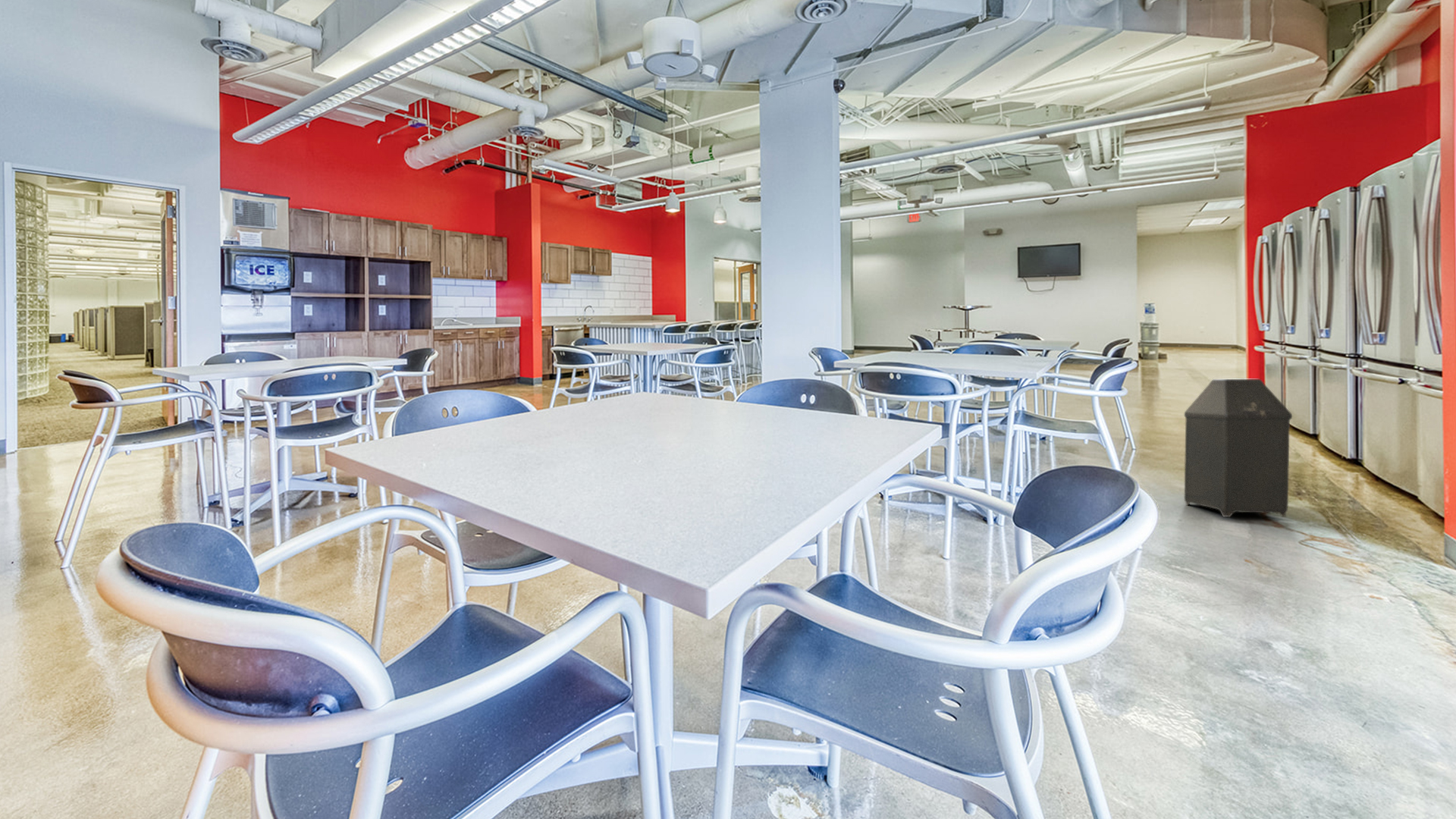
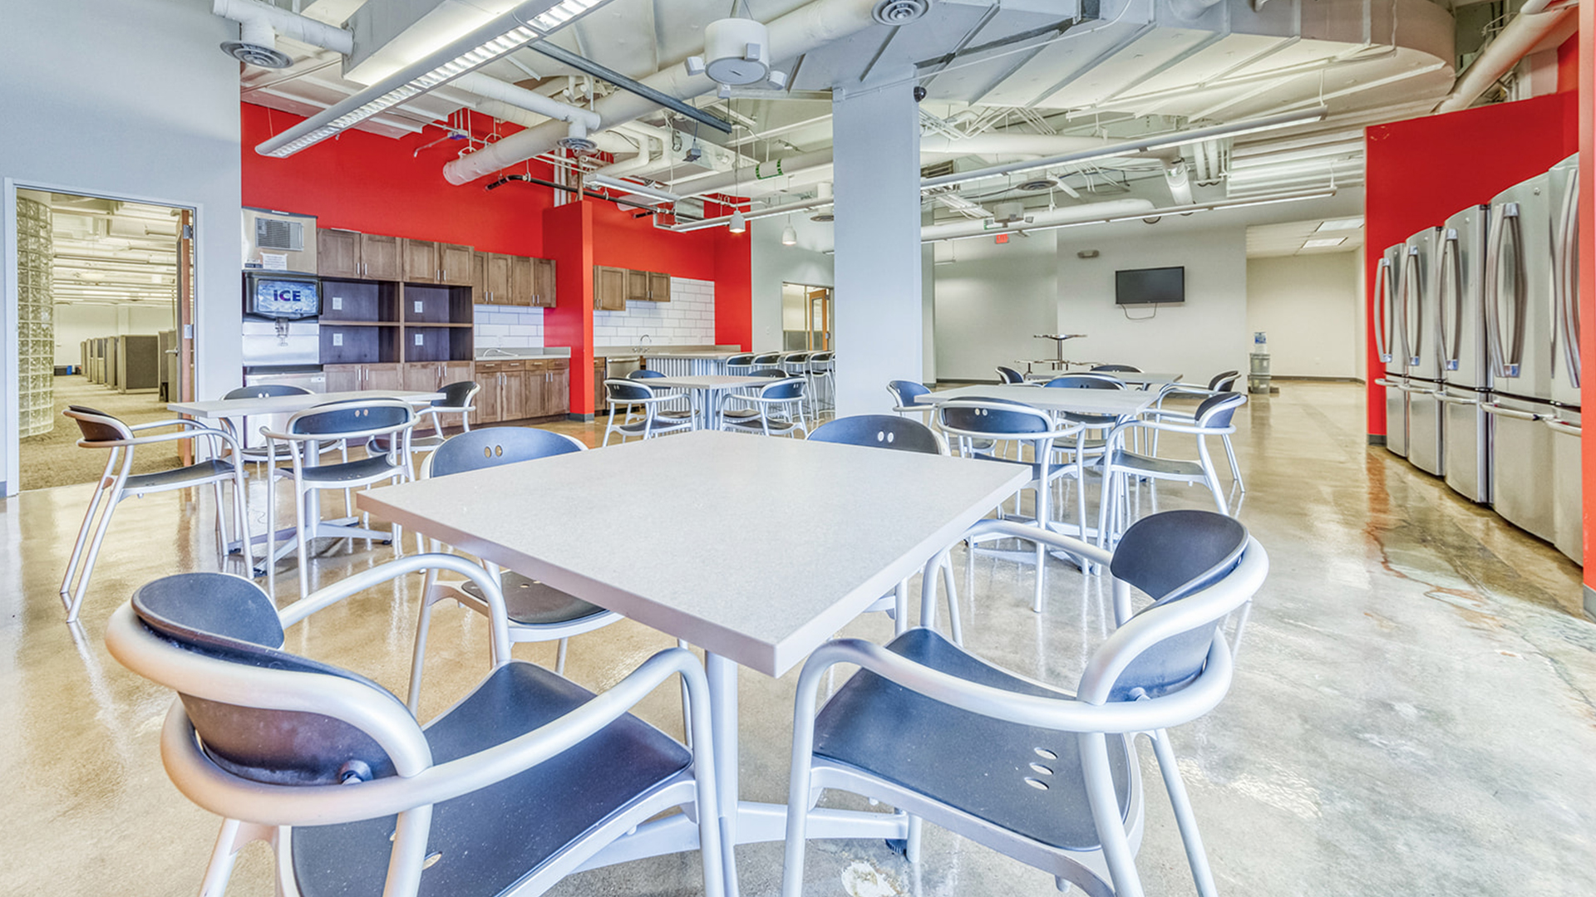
- trash can [1184,378,1293,518]
